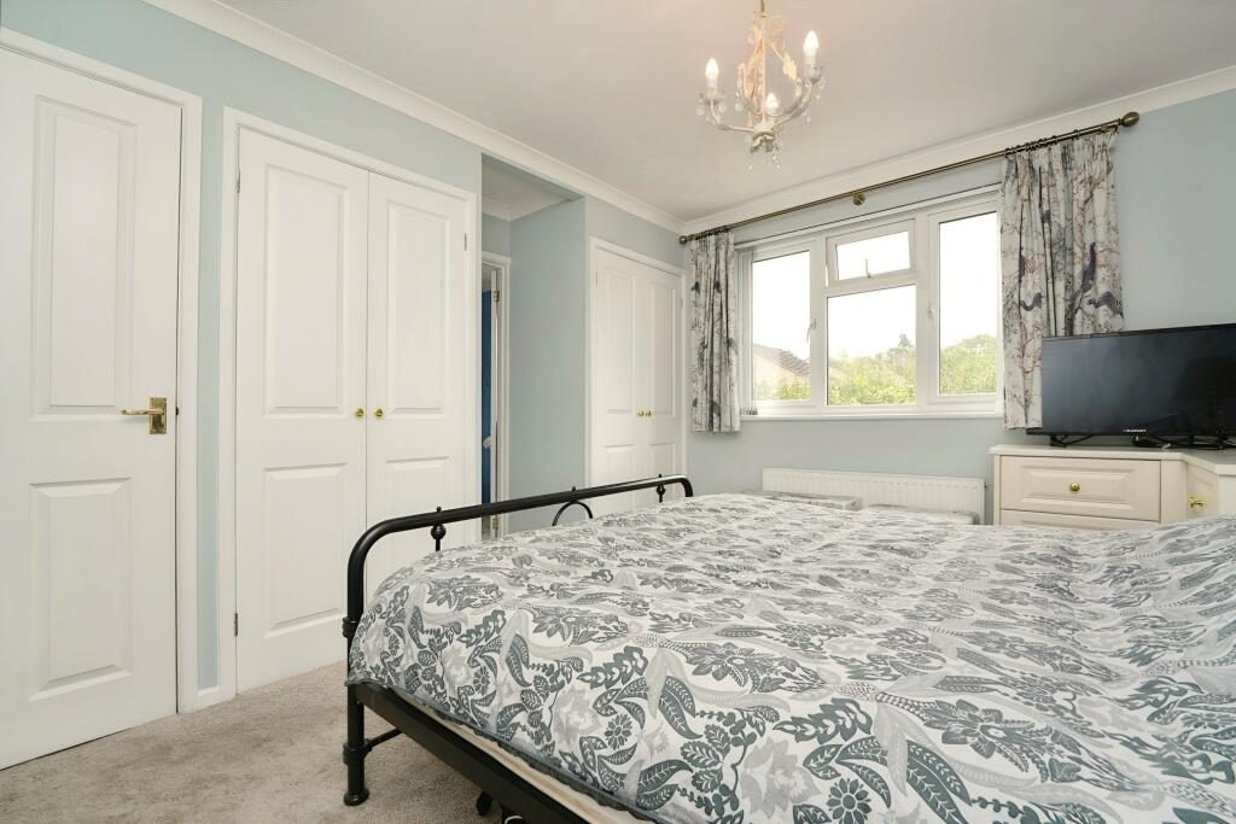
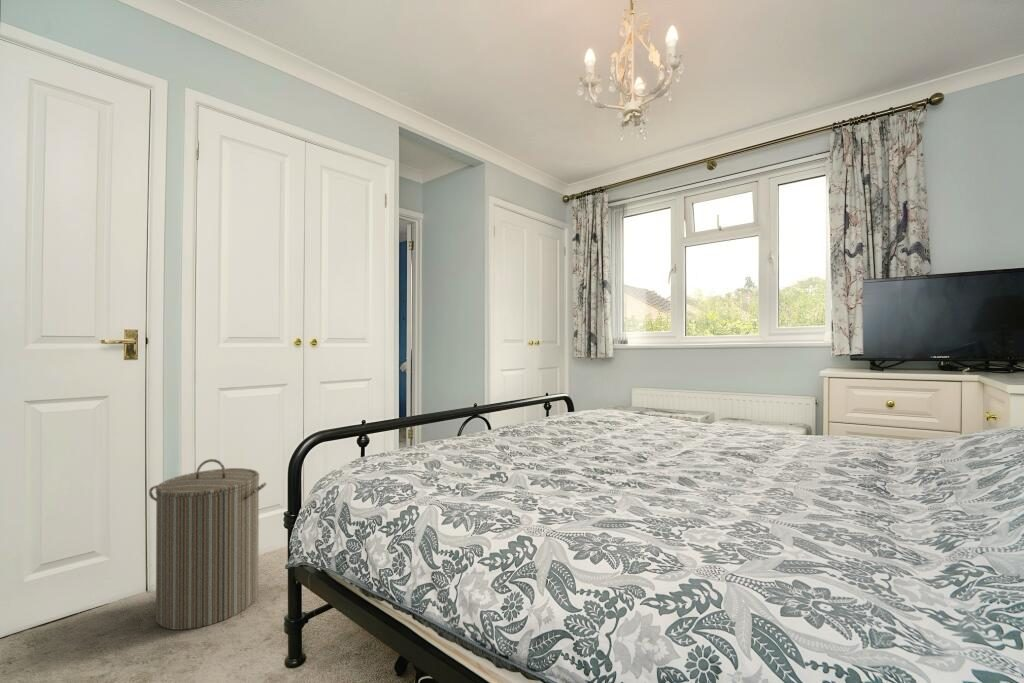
+ laundry hamper [148,458,267,631]
